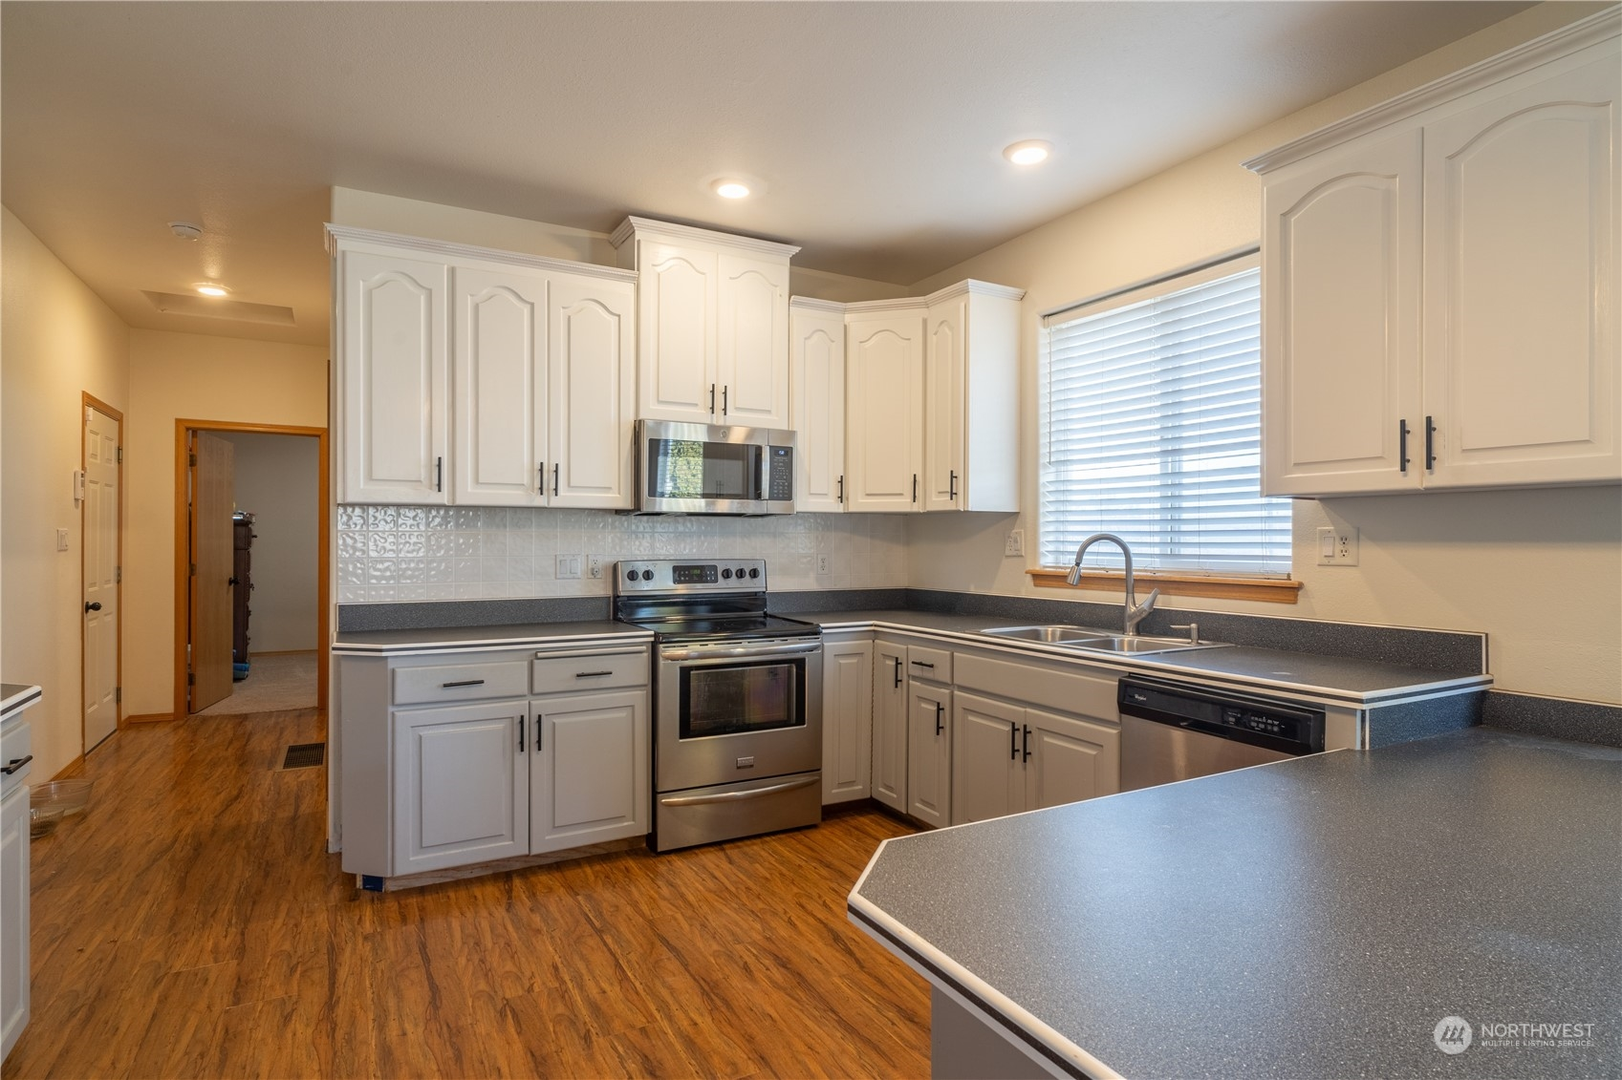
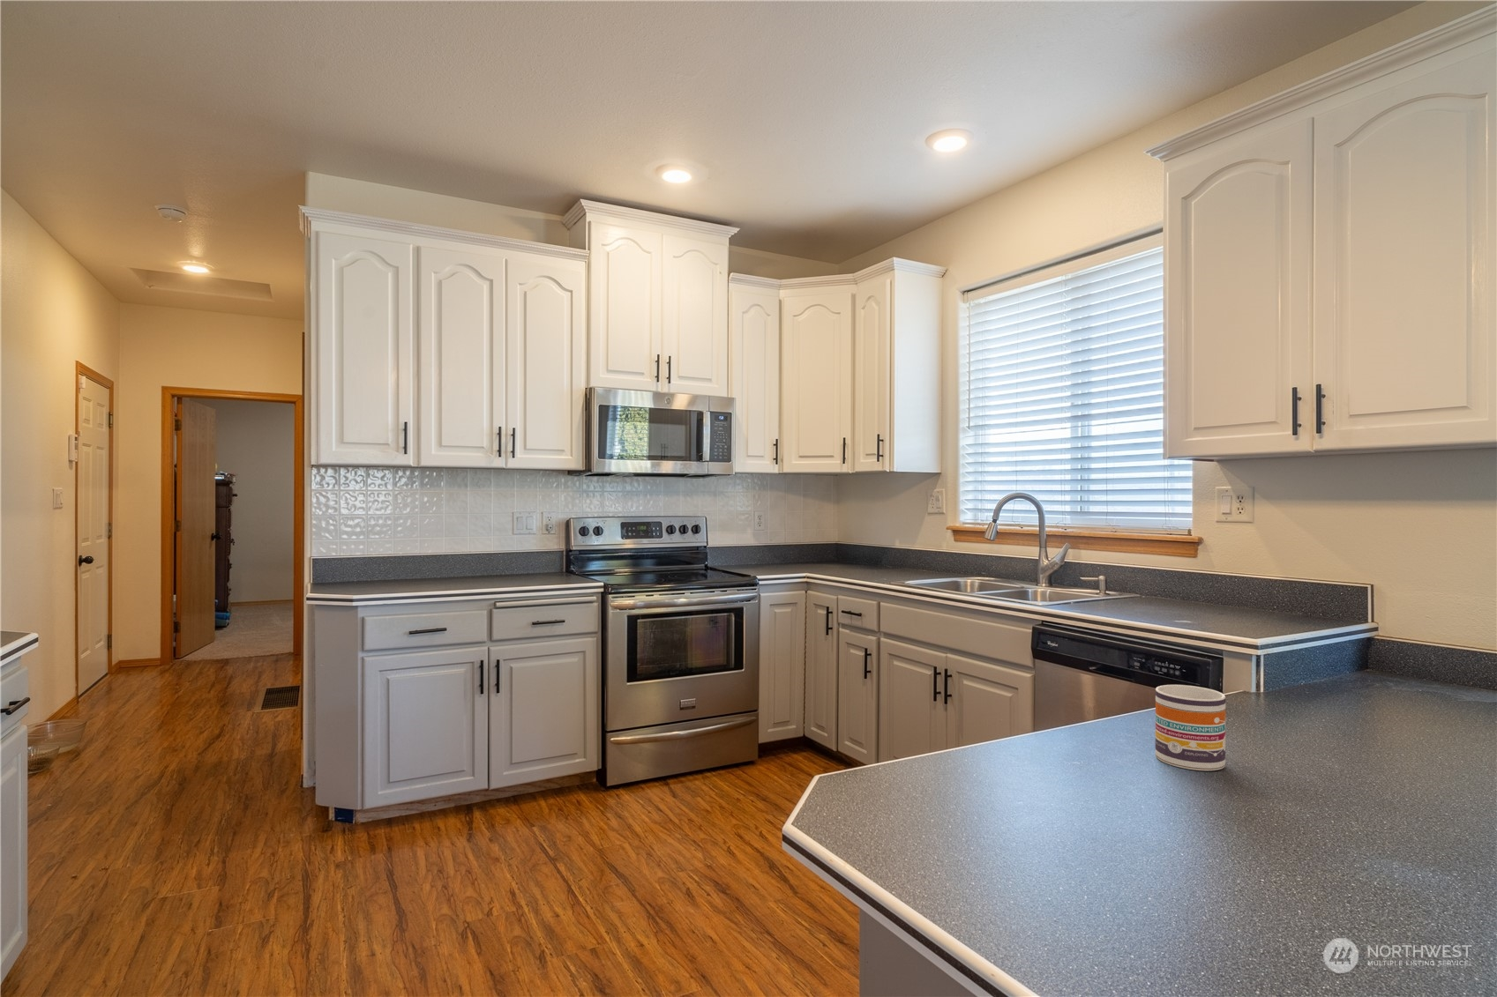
+ mug [1154,684,1227,771]
